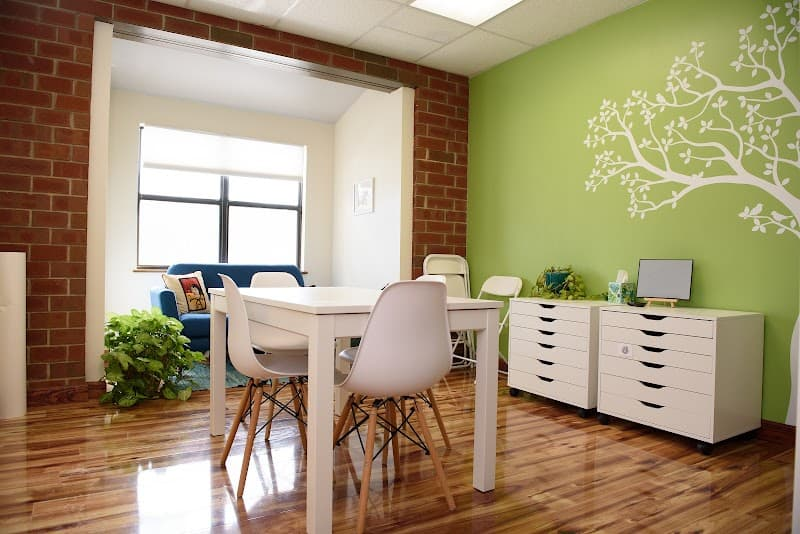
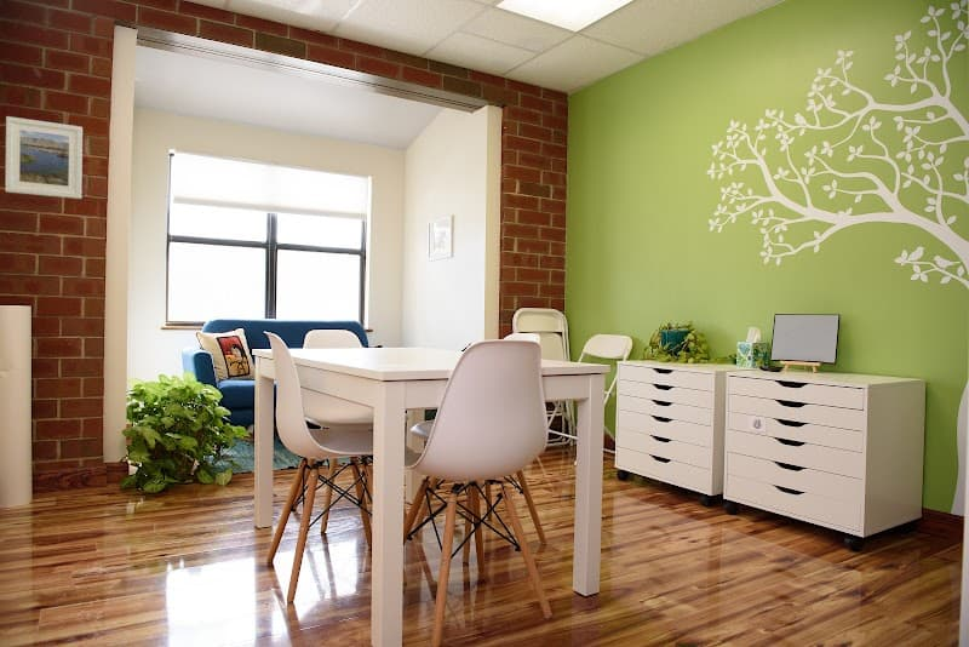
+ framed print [4,115,84,200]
